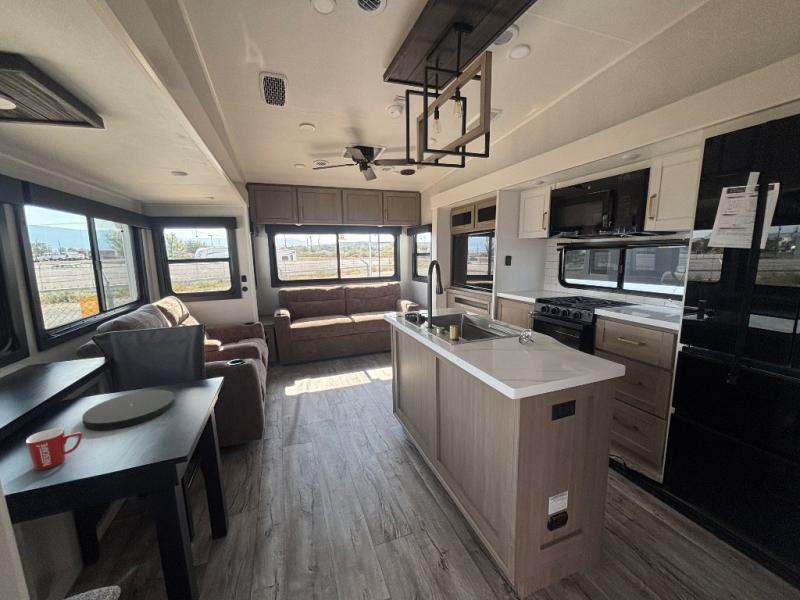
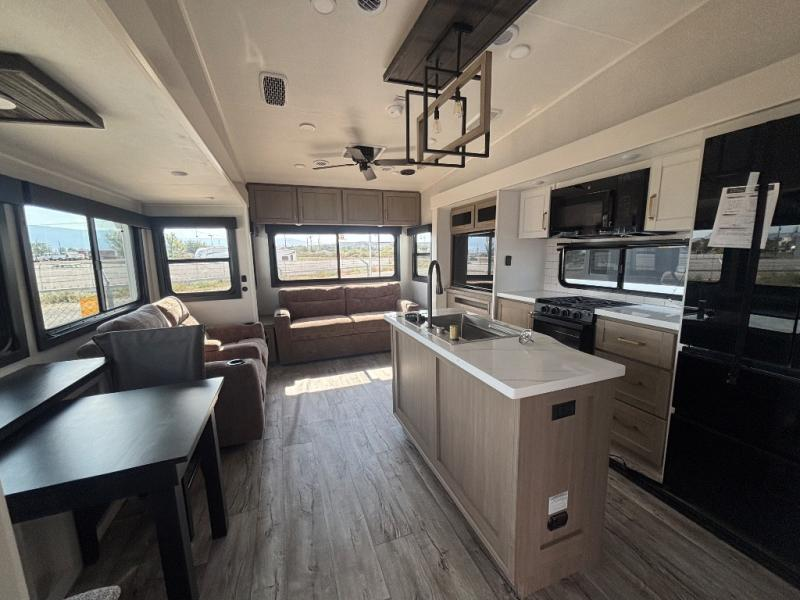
- mug [25,427,83,471]
- plate [81,389,176,431]
